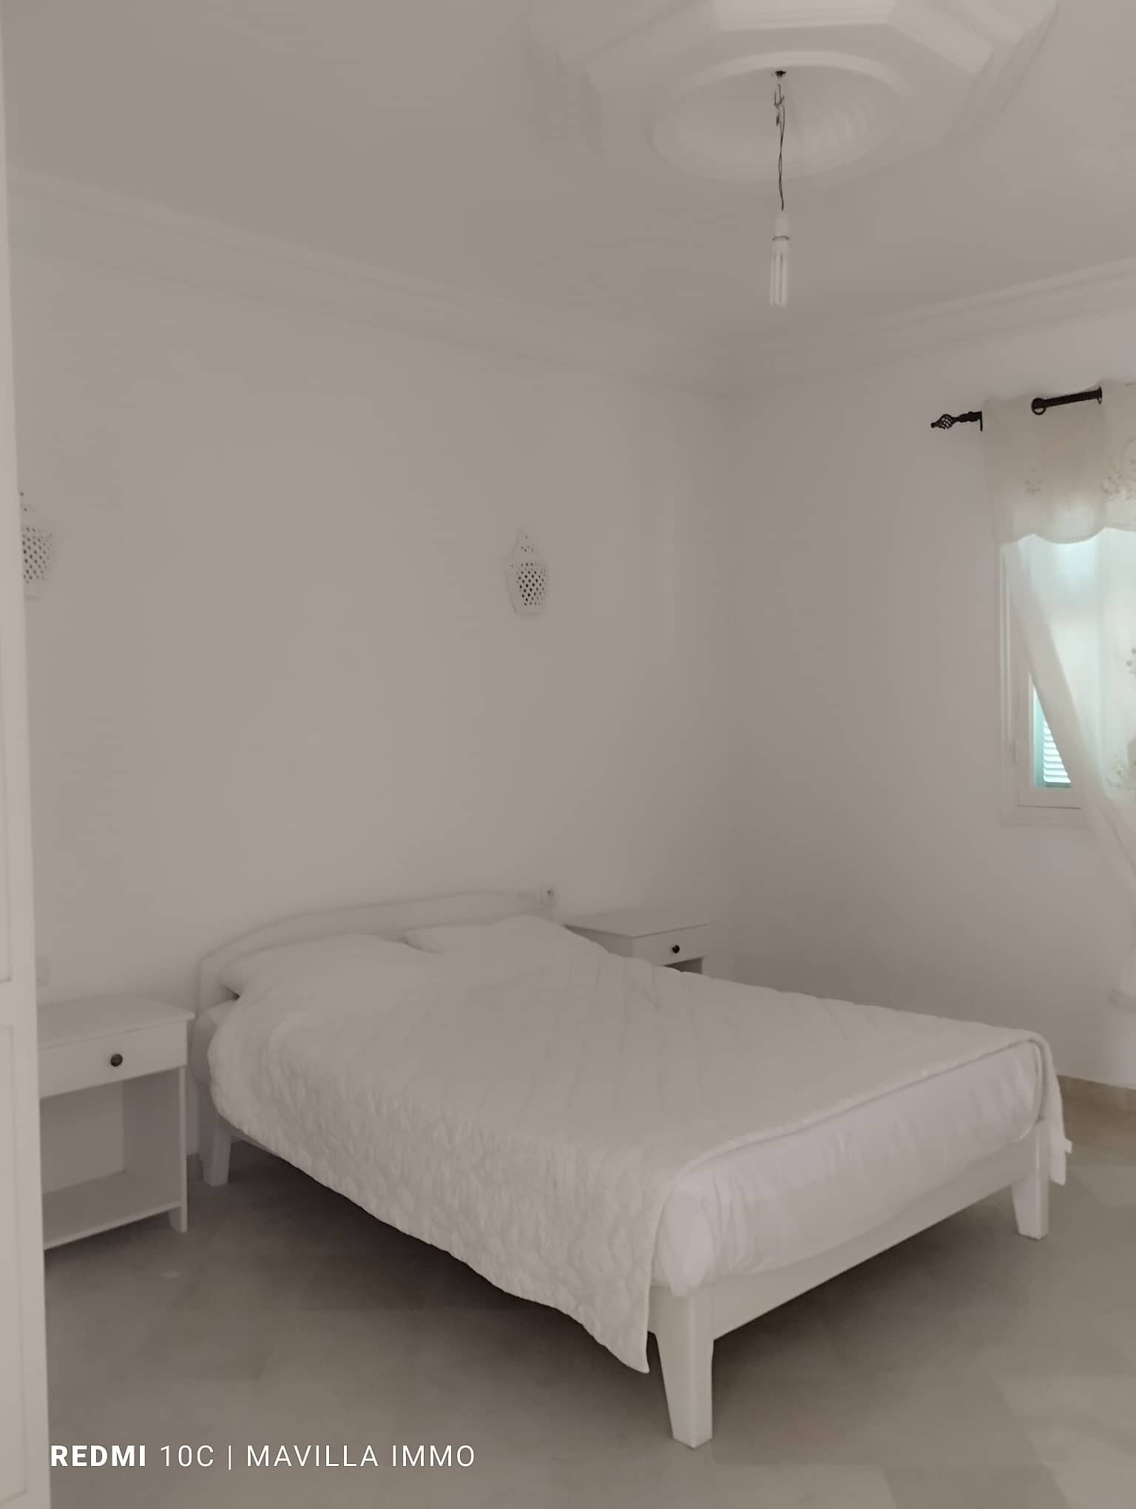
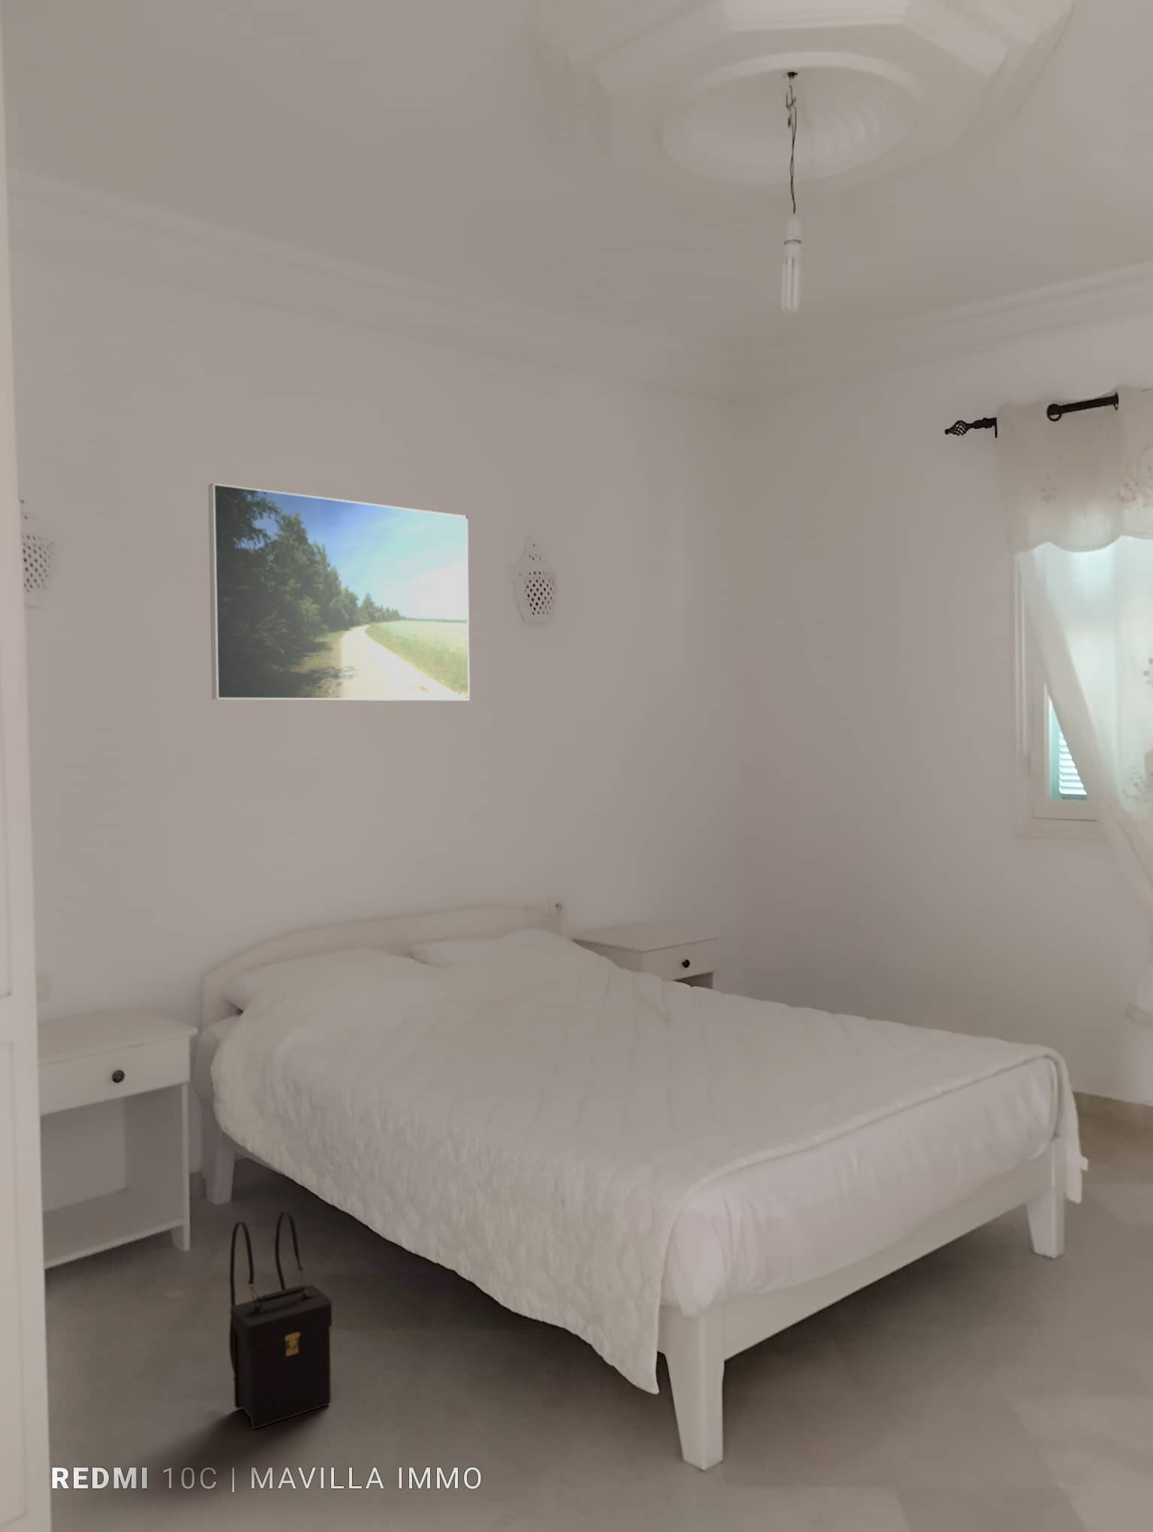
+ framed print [207,483,471,701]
+ satchel [228,1210,333,1430]
